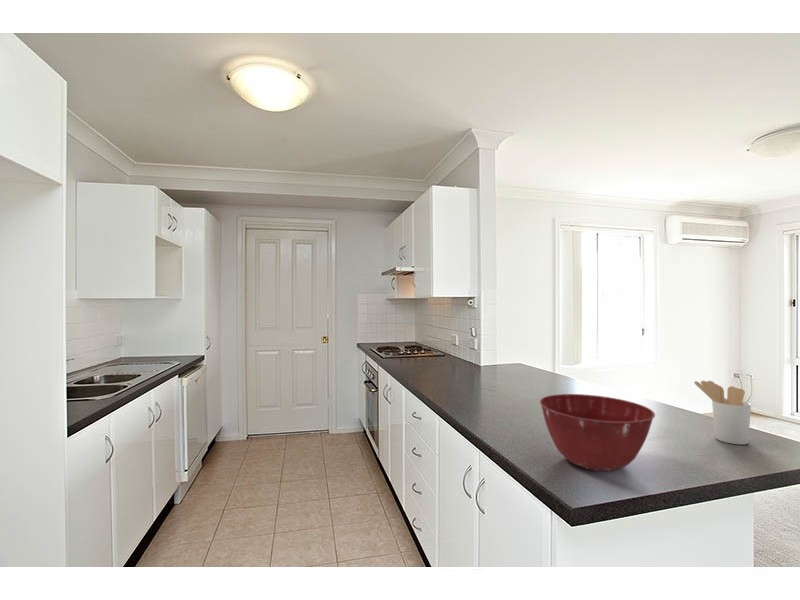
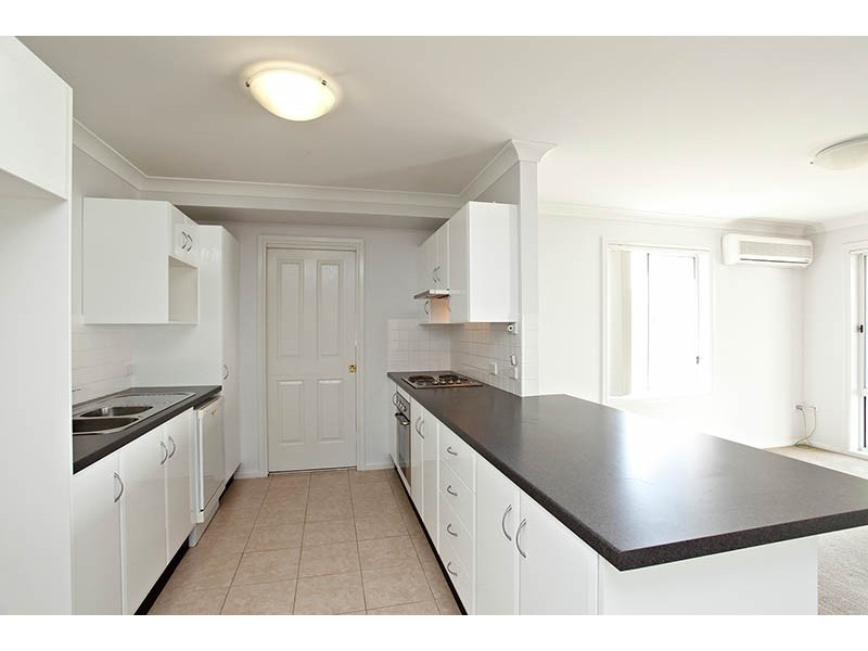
- mixing bowl [539,393,656,472]
- utensil holder [693,380,752,445]
